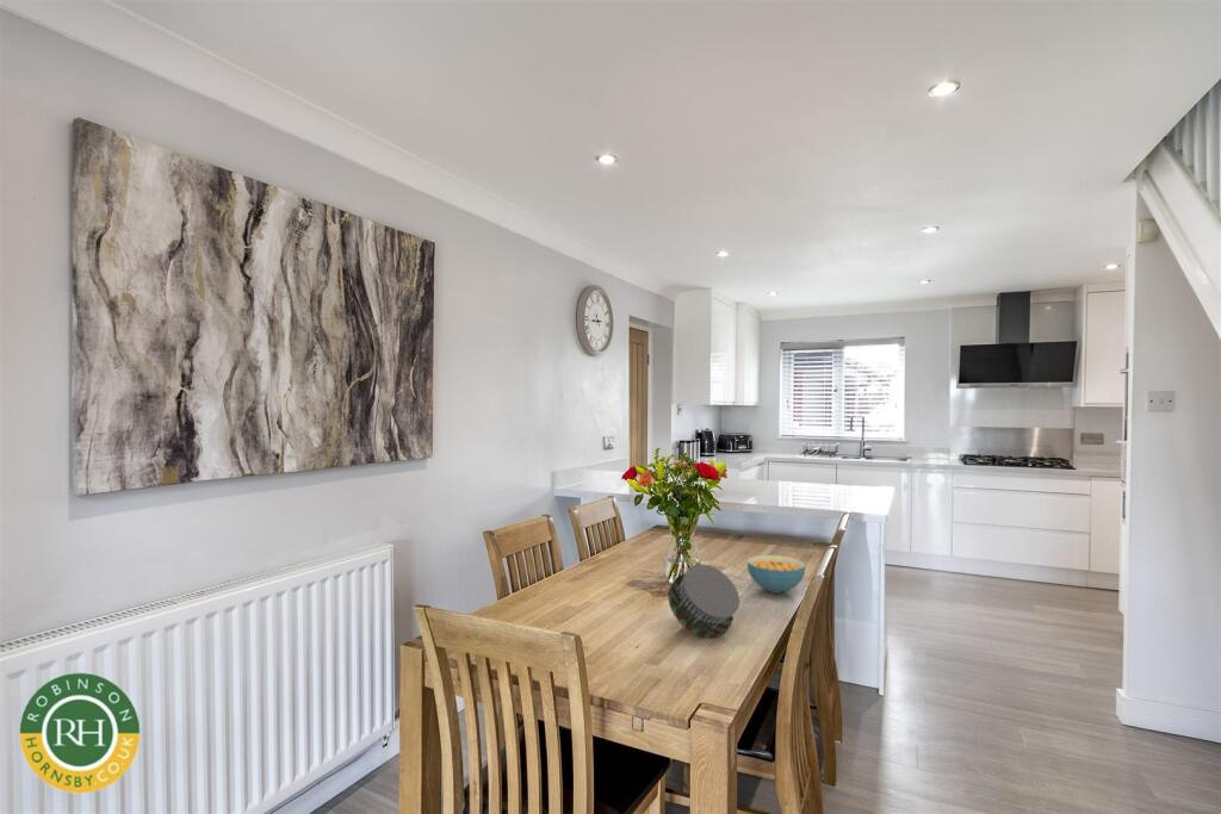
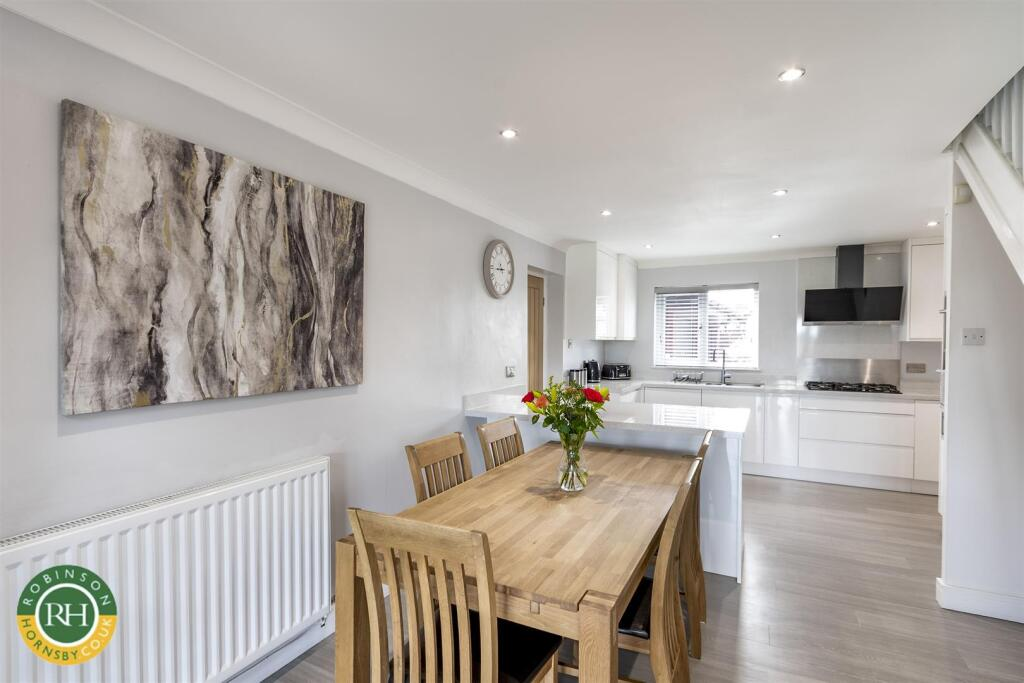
- drum [667,563,740,639]
- cereal bowl [746,554,806,595]
